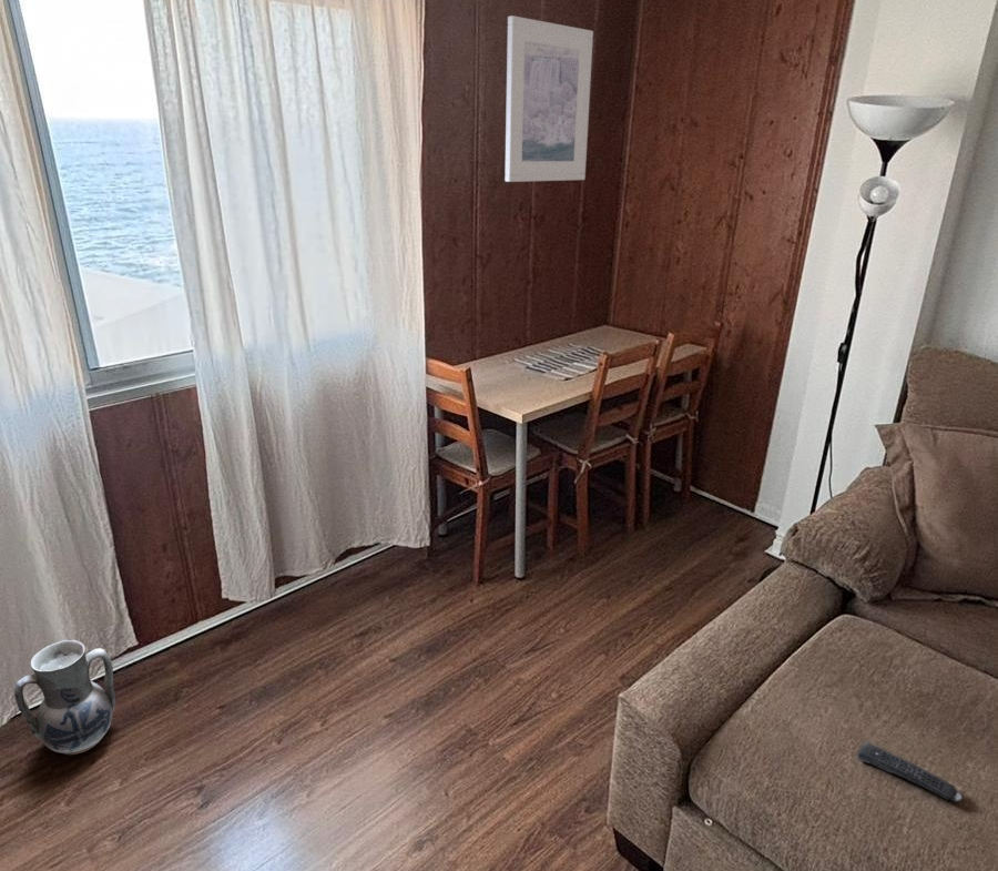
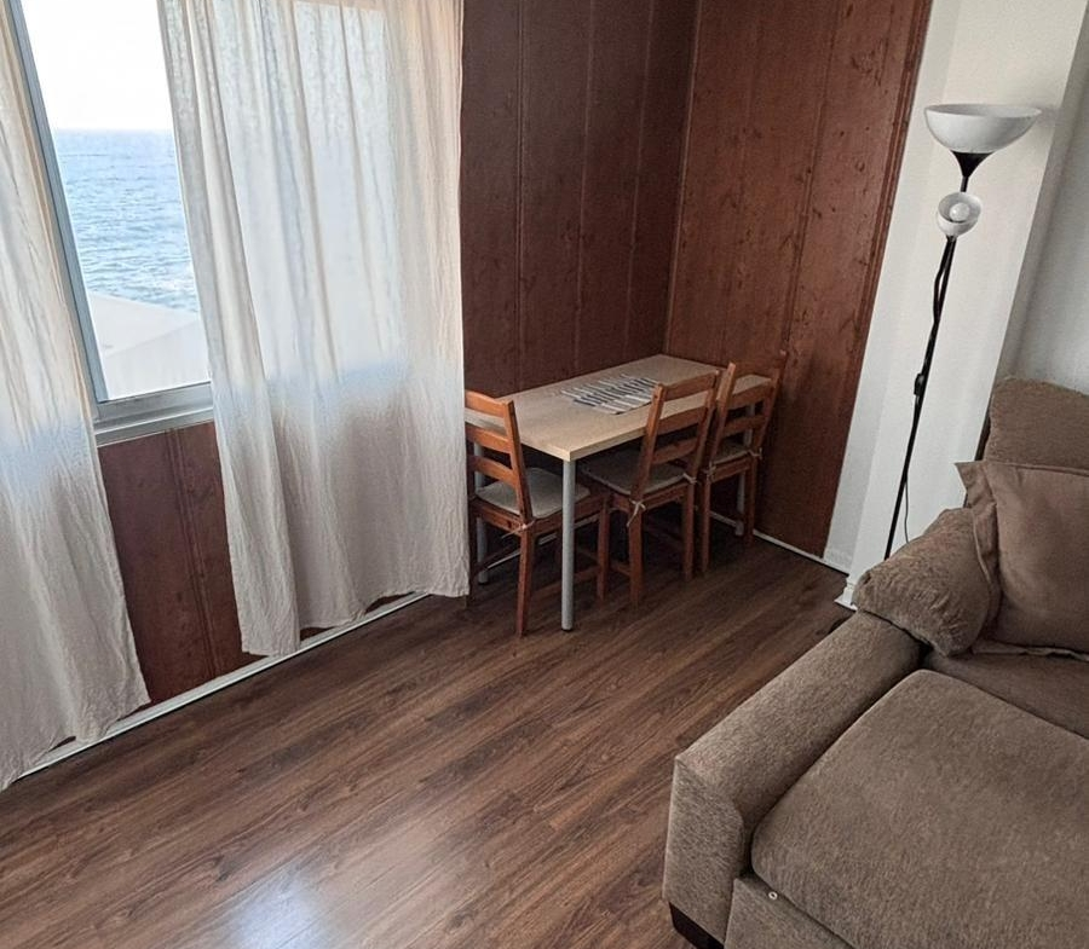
- remote control [856,741,963,802]
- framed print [503,14,594,183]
- ceramic jug [13,638,116,756]
